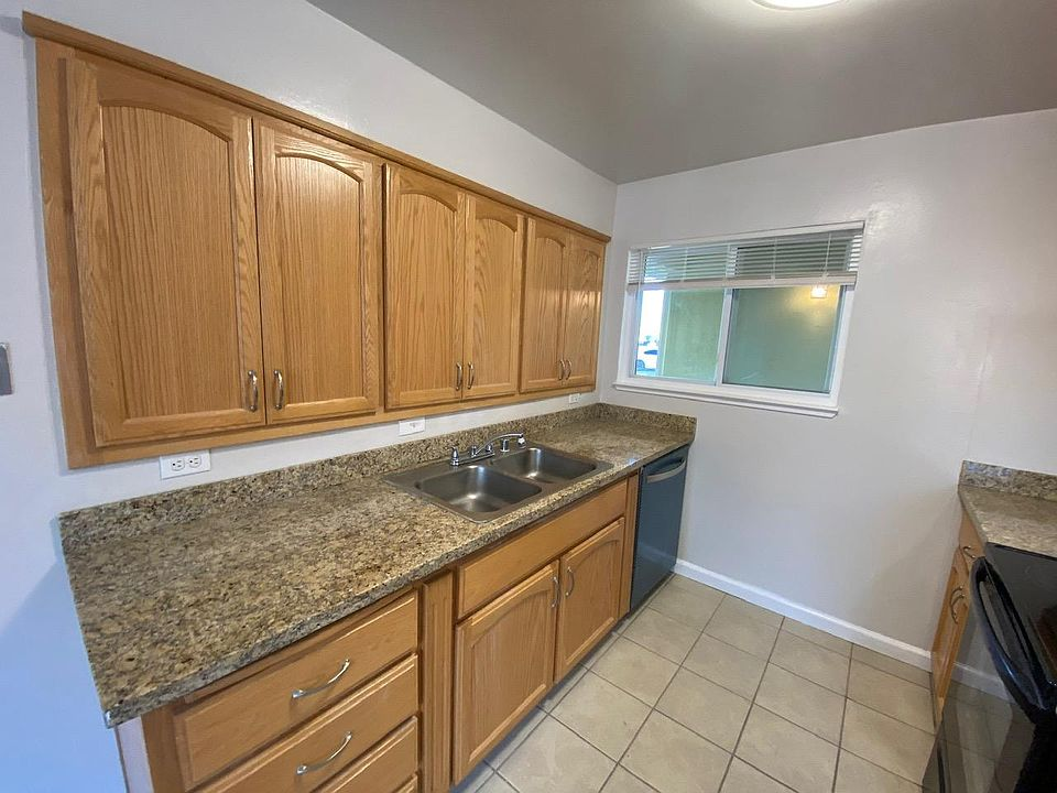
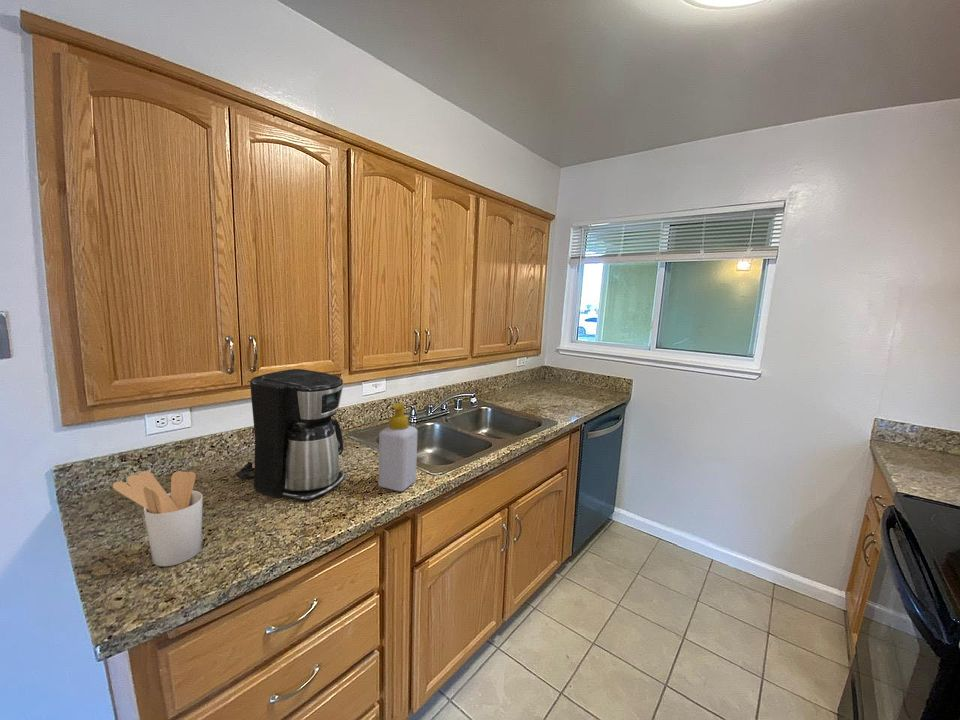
+ utensil holder [112,470,204,567]
+ soap bottle [377,402,418,492]
+ coffee maker [235,368,346,502]
